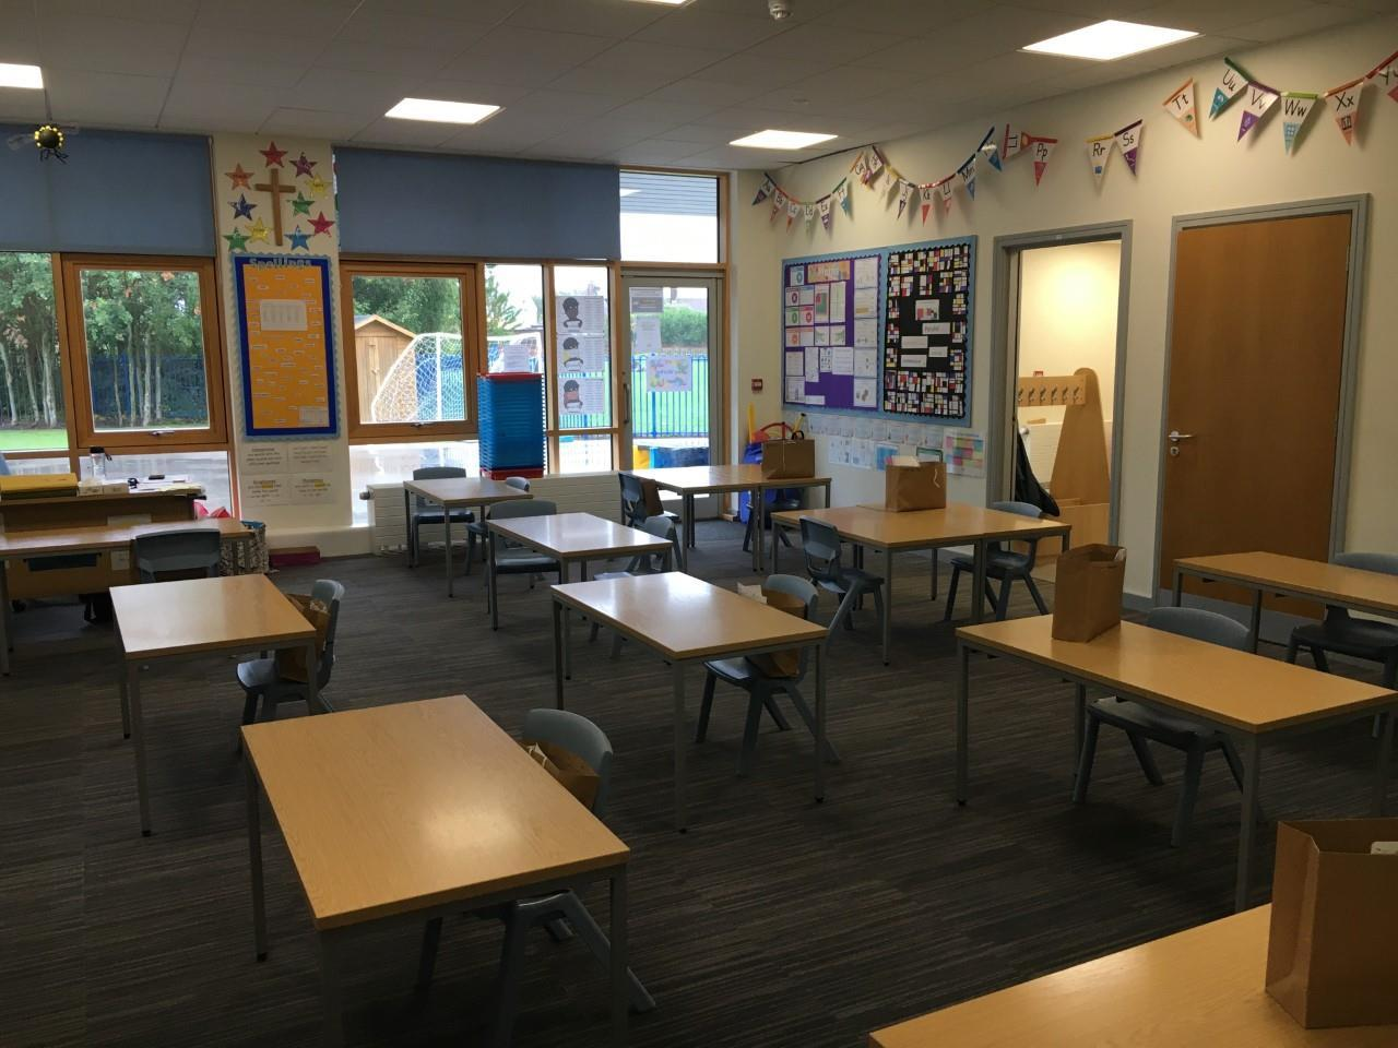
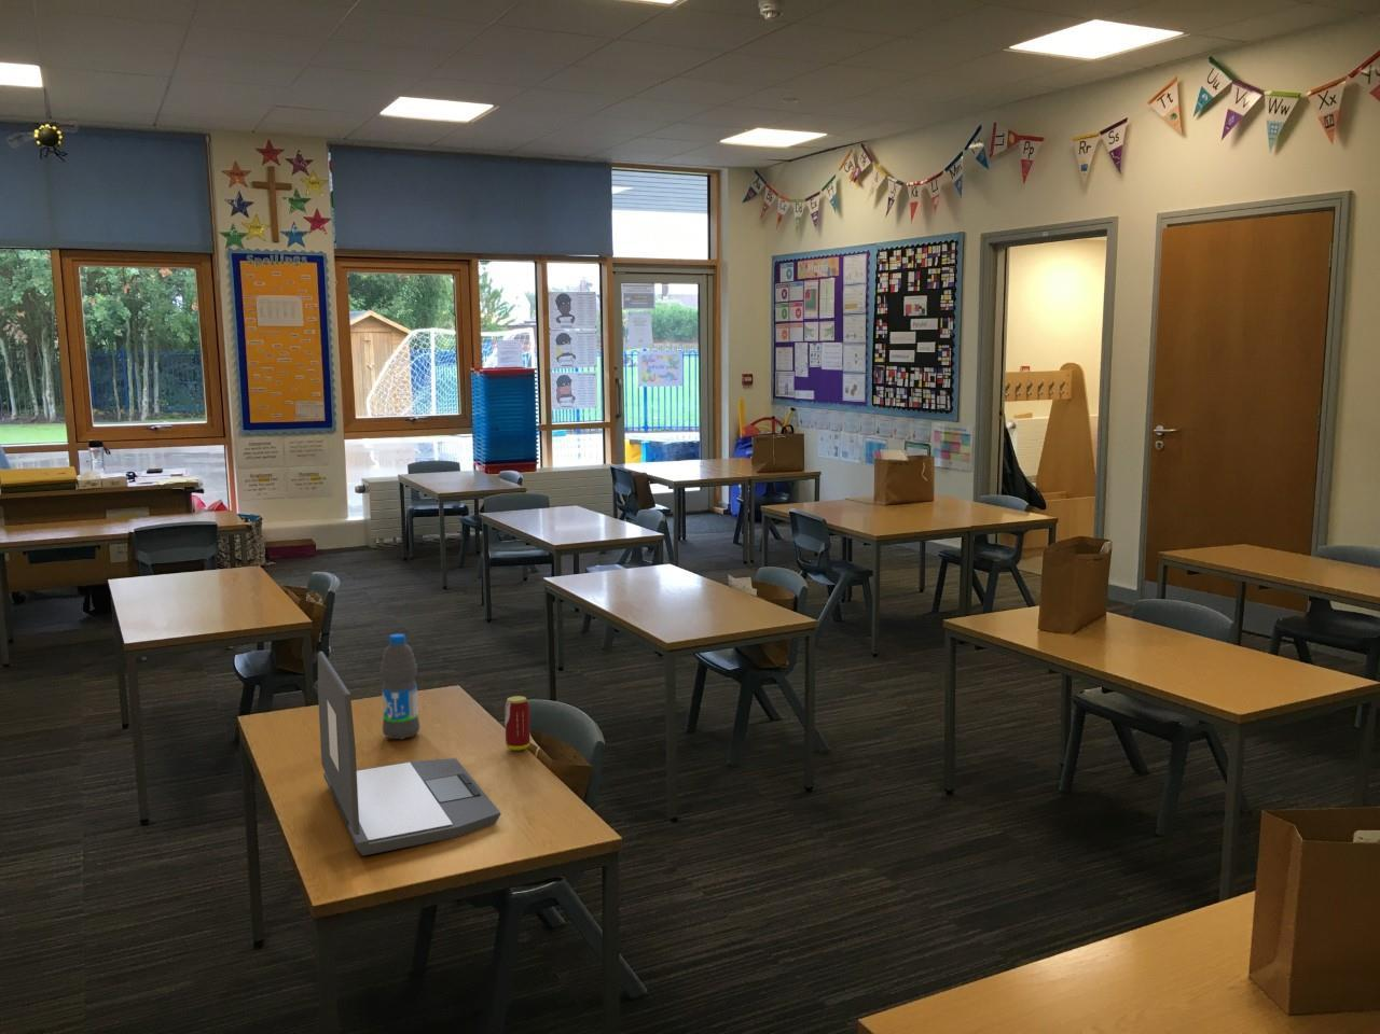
+ water bottle [379,633,421,740]
+ beverage can [503,695,531,752]
+ laptop [317,651,501,856]
